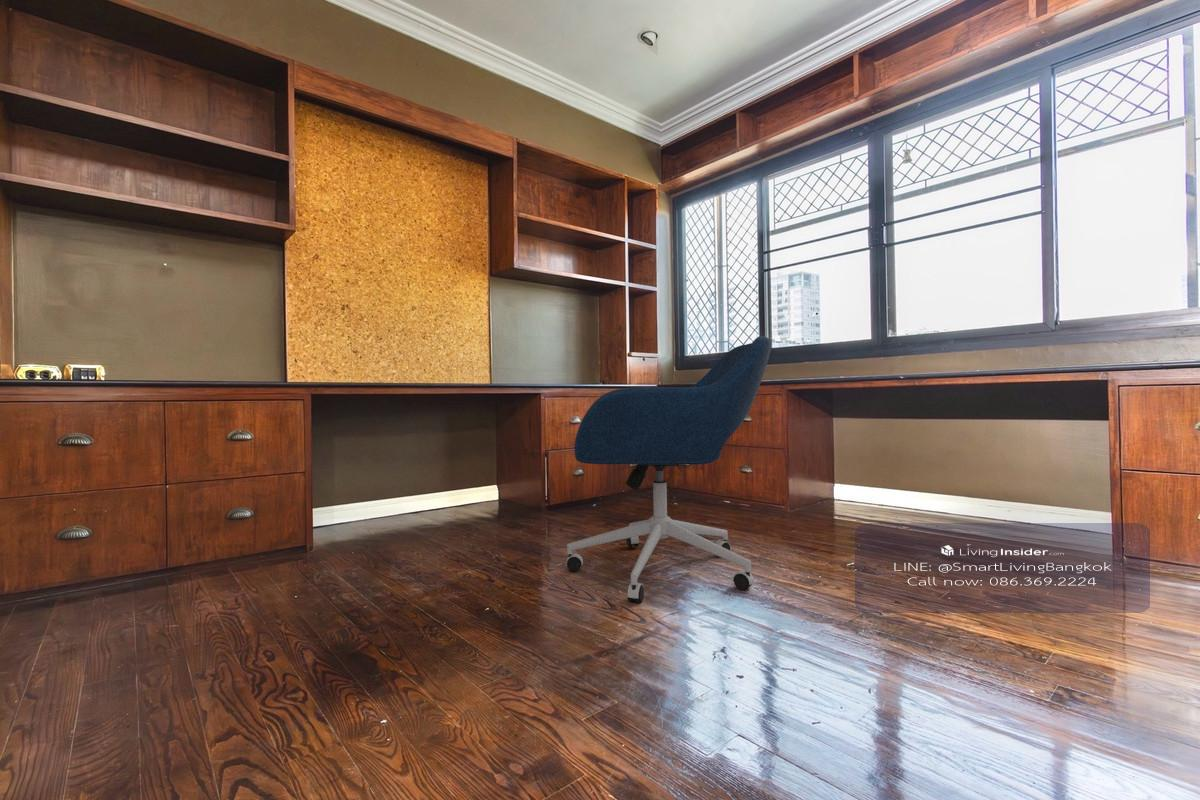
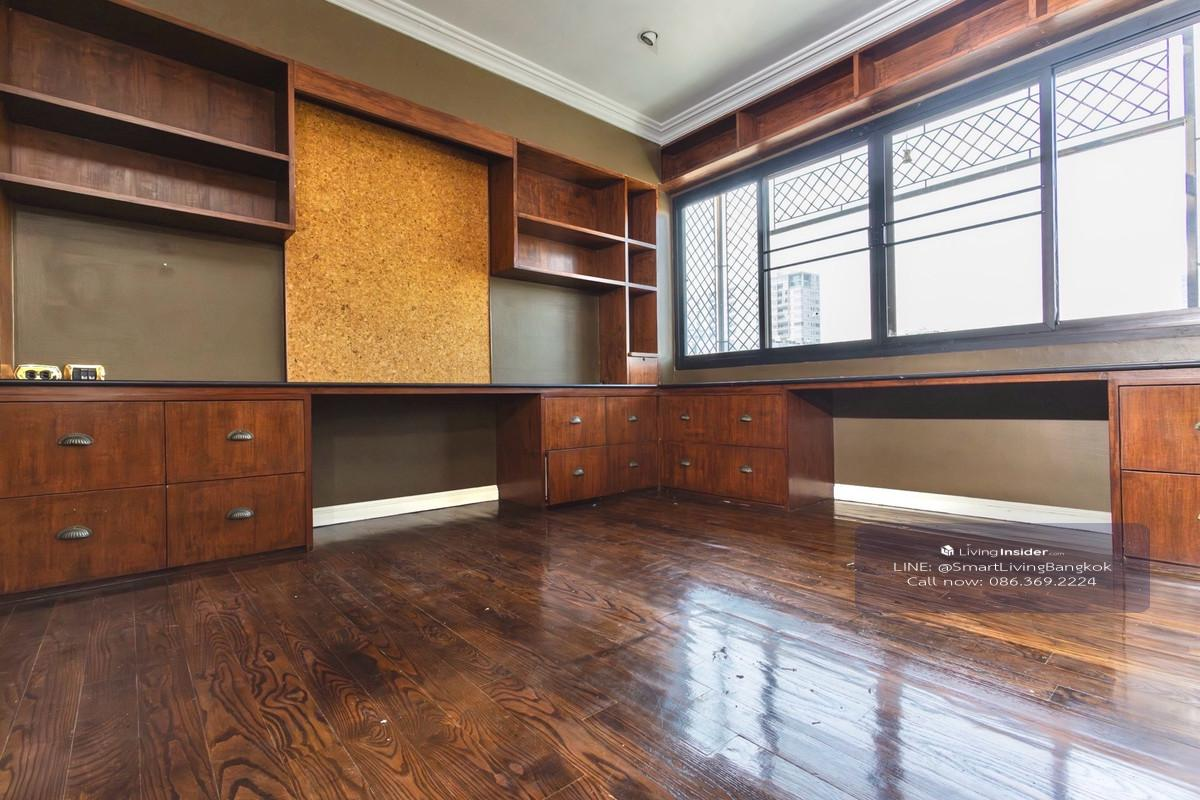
- office chair [565,335,772,604]
